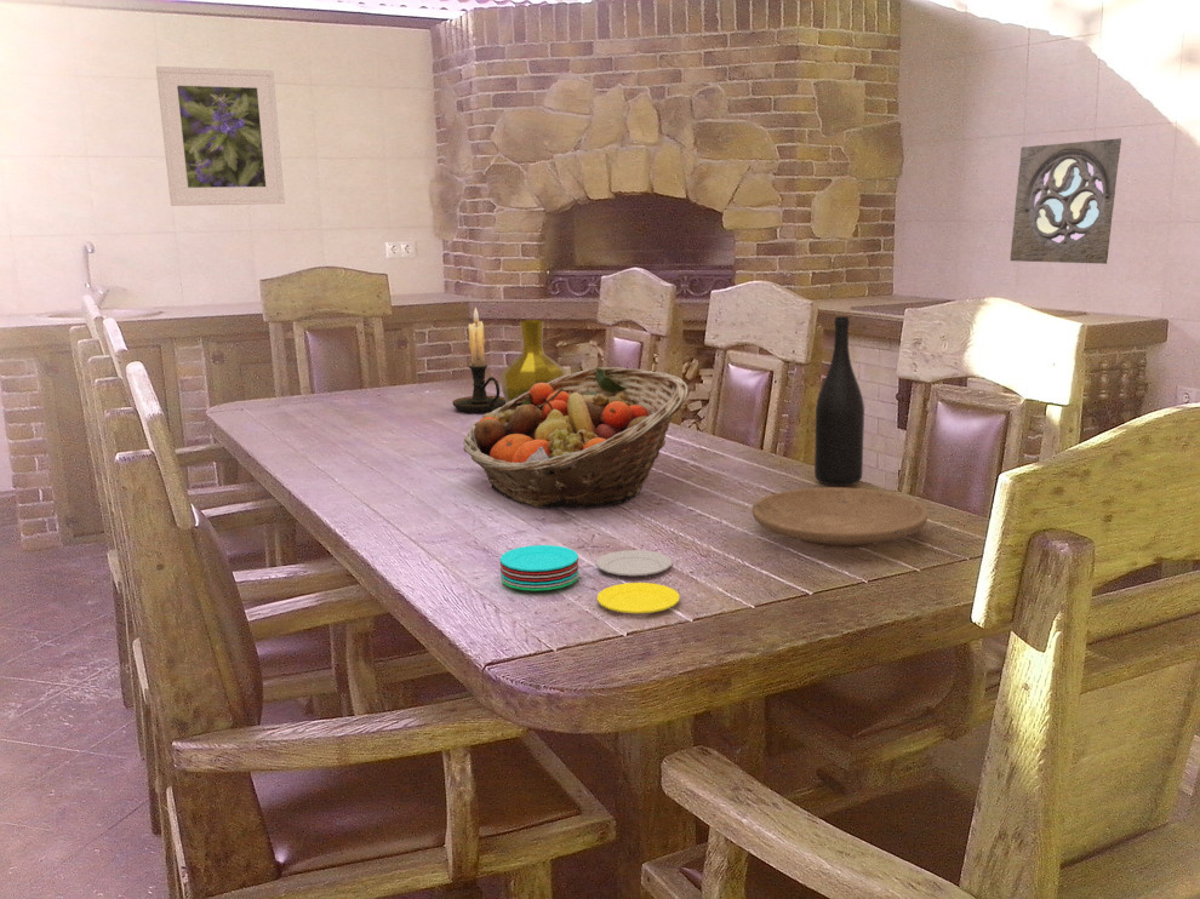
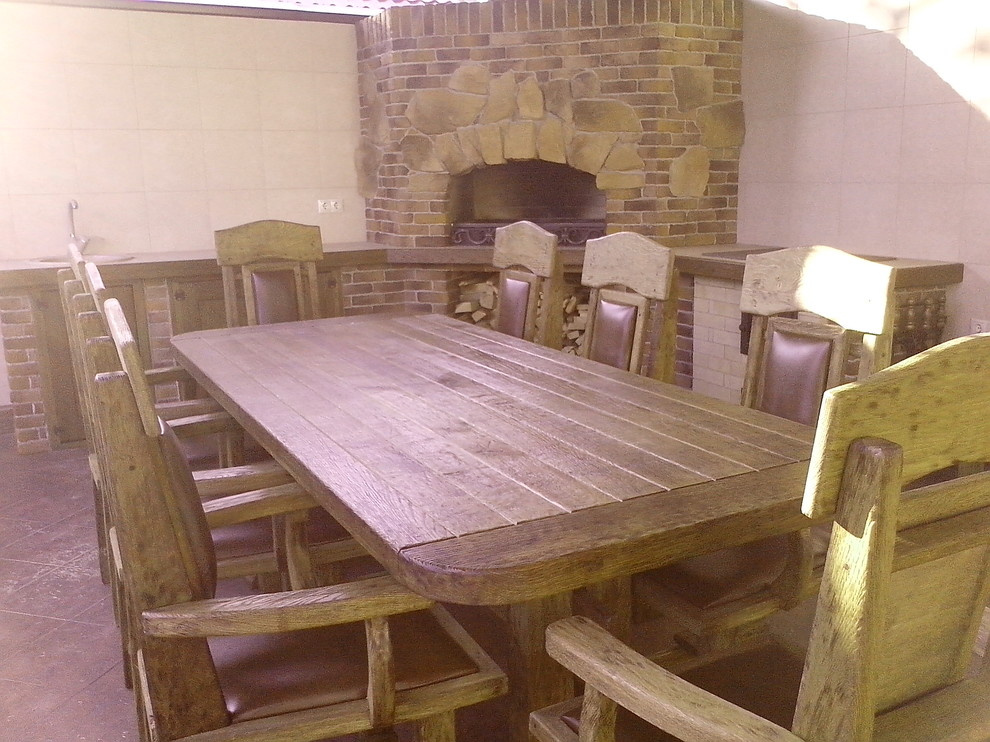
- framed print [155,65,286,207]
- plate [750,486,930,550]
- plate [499,544,680,614]
- vase [499,319,567,403]
- wall ornament [1008,137,1122,265]
- wine bottle [813,315,865,487]
- fruit basket [462,366,688,510]
- candle holder [451,307,507,414]
